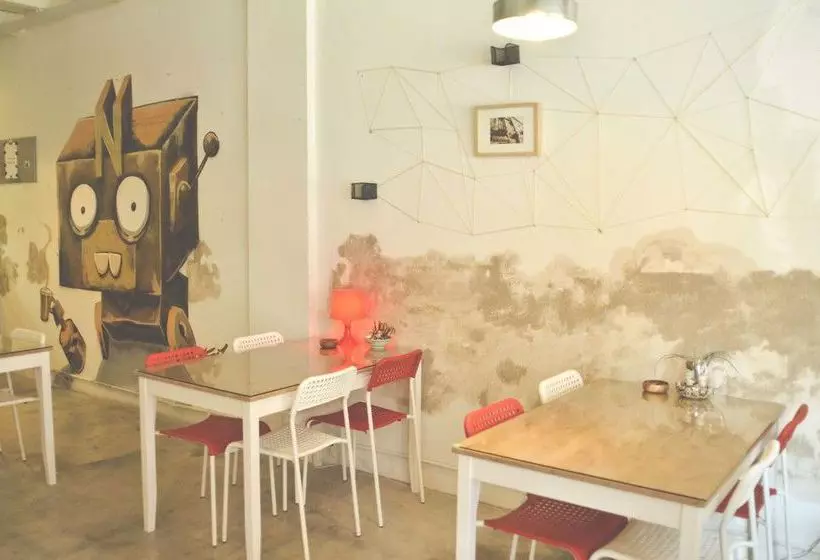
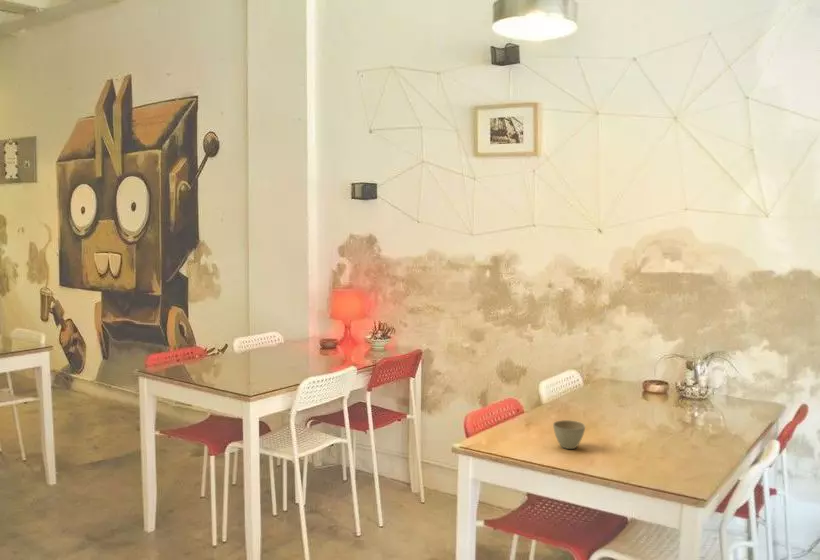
+ flower pot [552,419,586,450]
